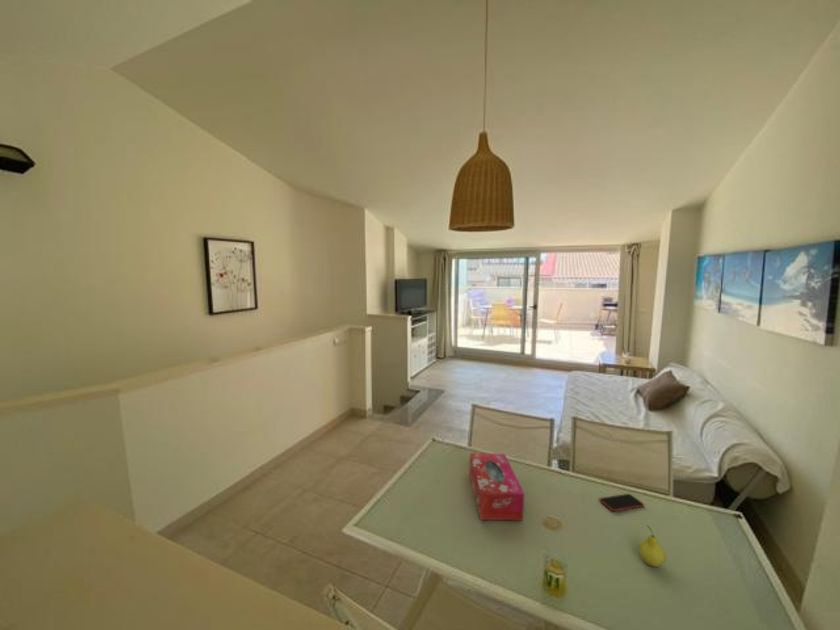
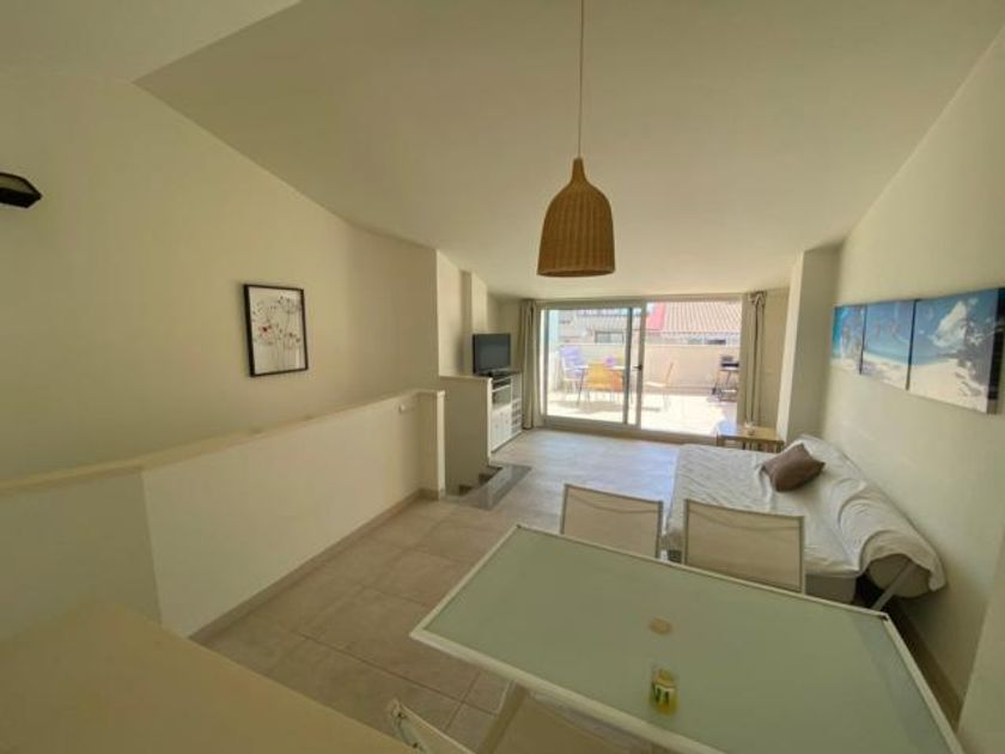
- smartphone [598,493,645,512]
- fruit [638,524,667,568]
- tissue box [469,452,525,521]
